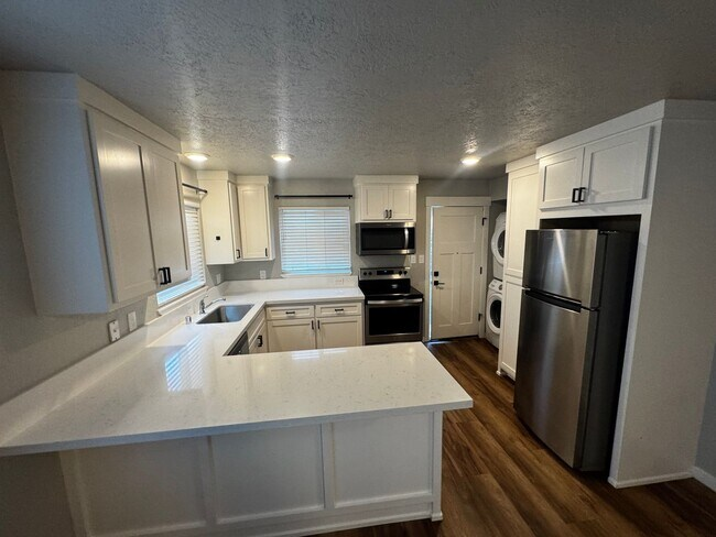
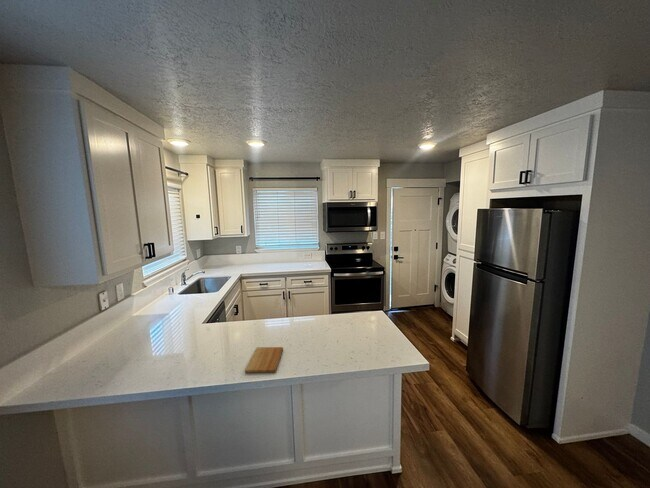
+ cutting board [244,346,284,373]
